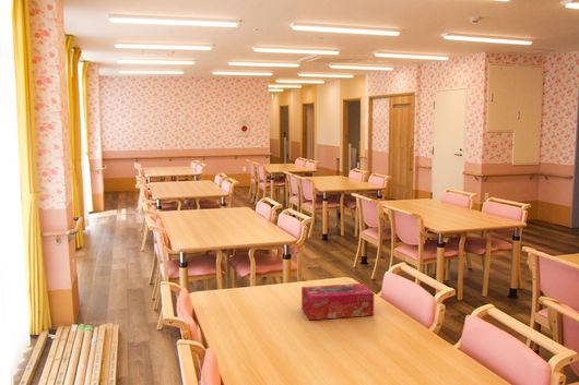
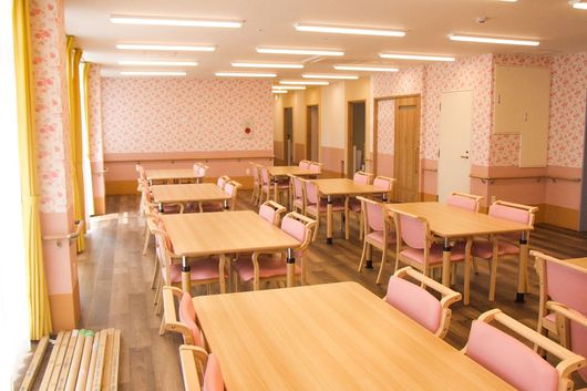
- tissue box [300,282,375,321]
